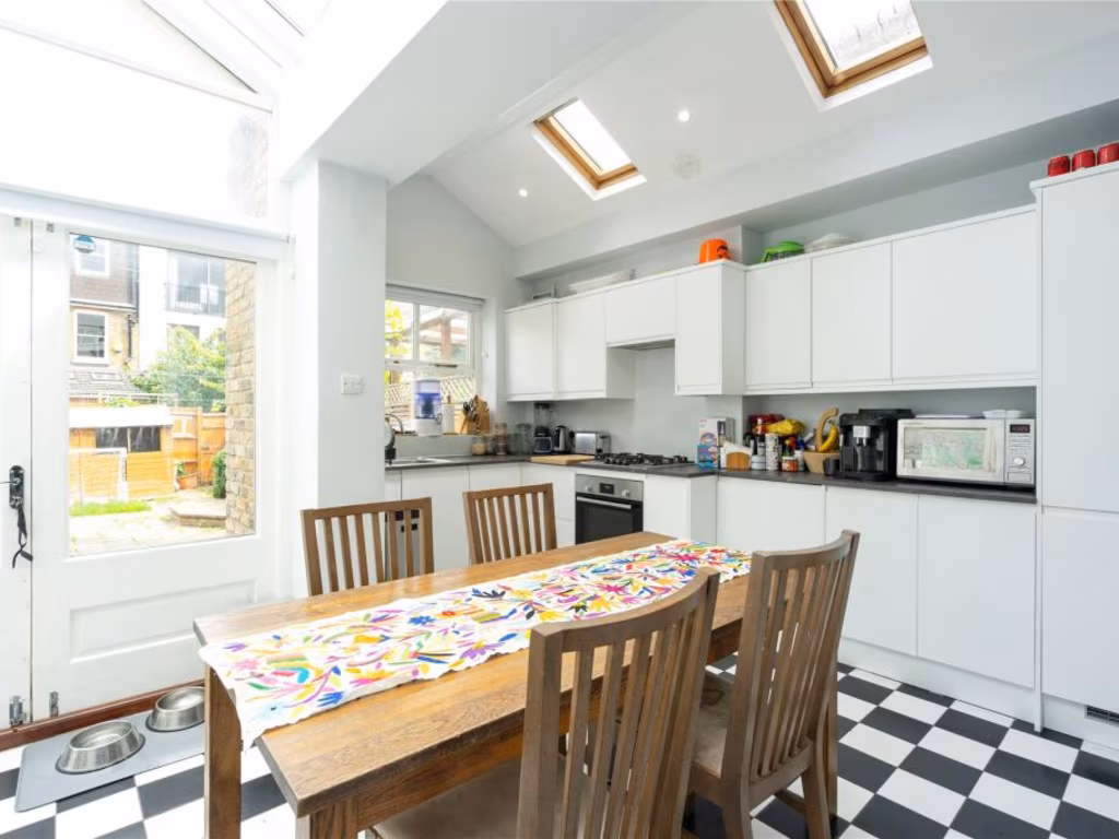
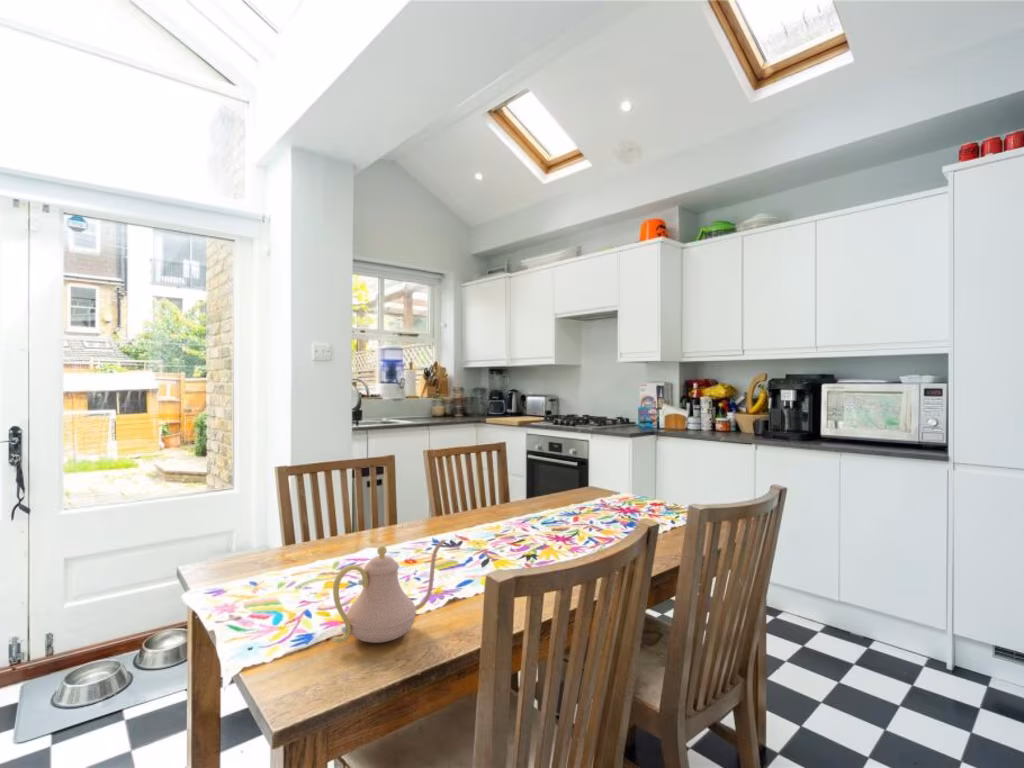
+ teapot [332,539,447,644]
